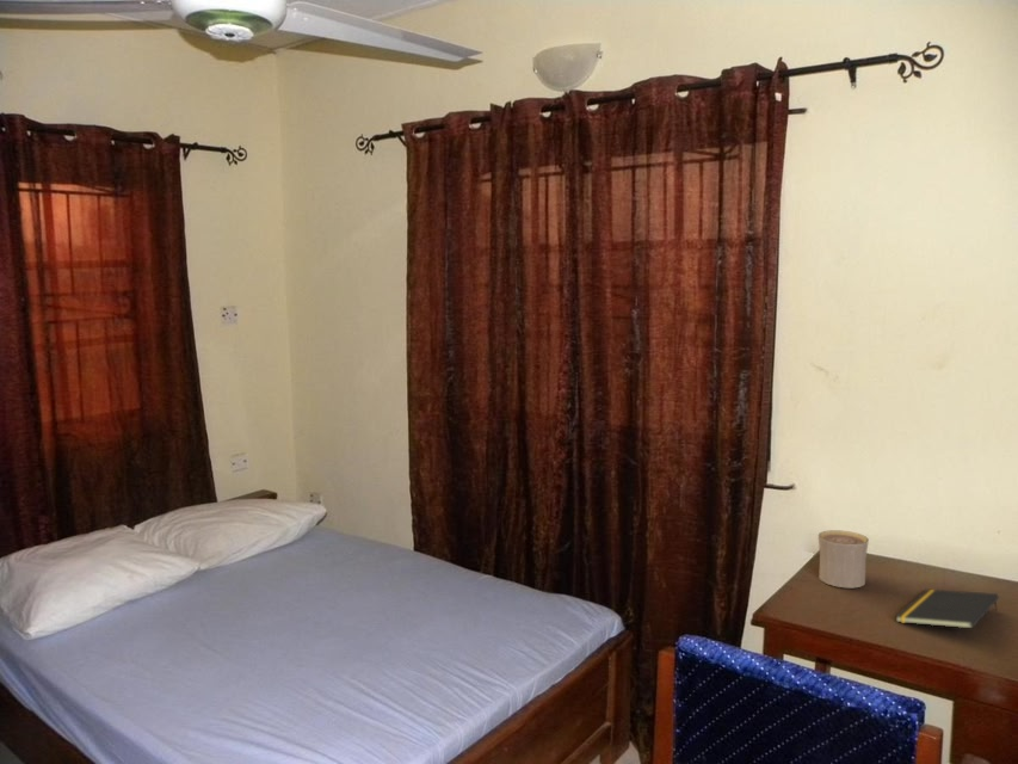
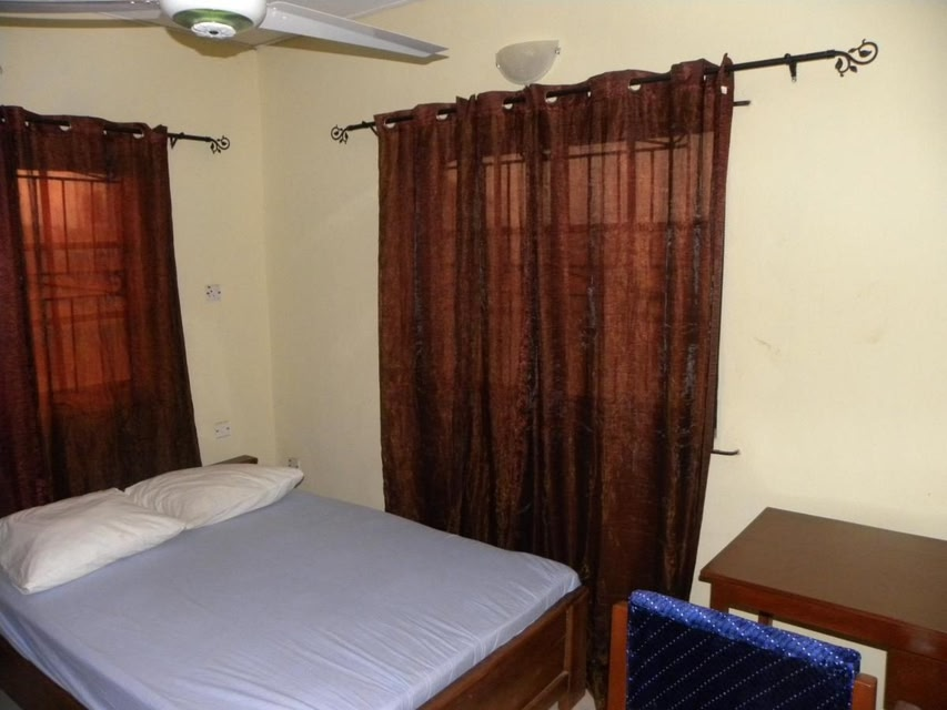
- cup [818,529,870,589]
- notepad [894,589,1000,629]
